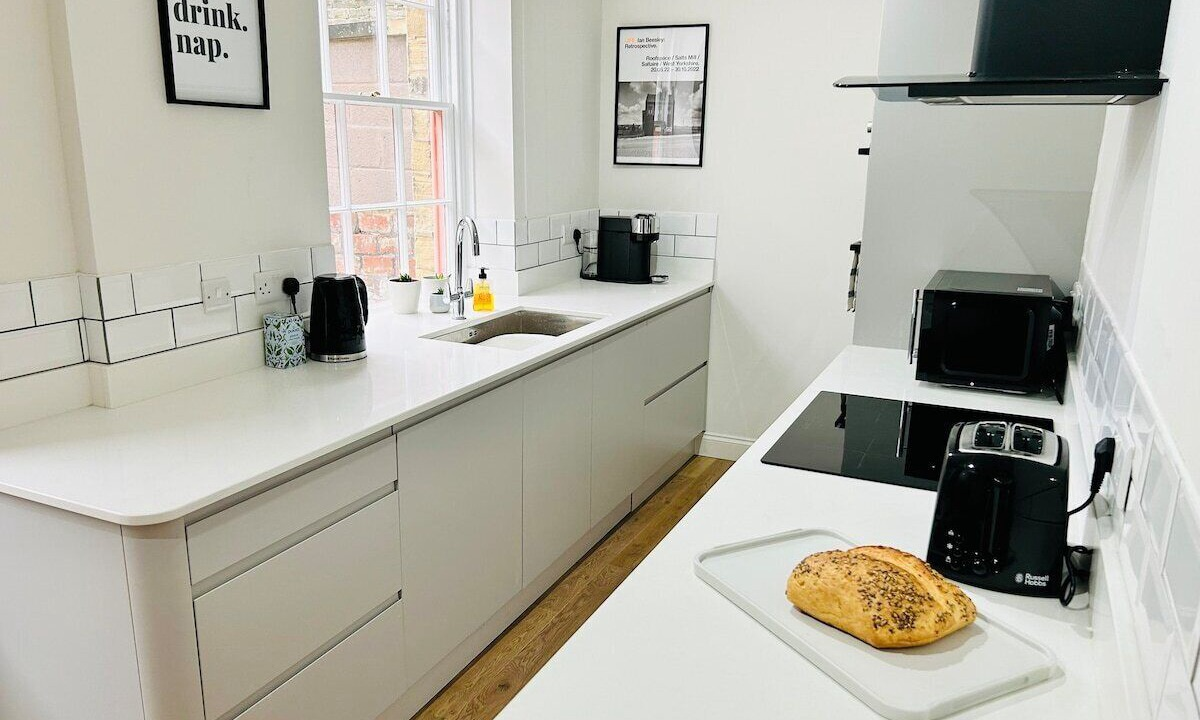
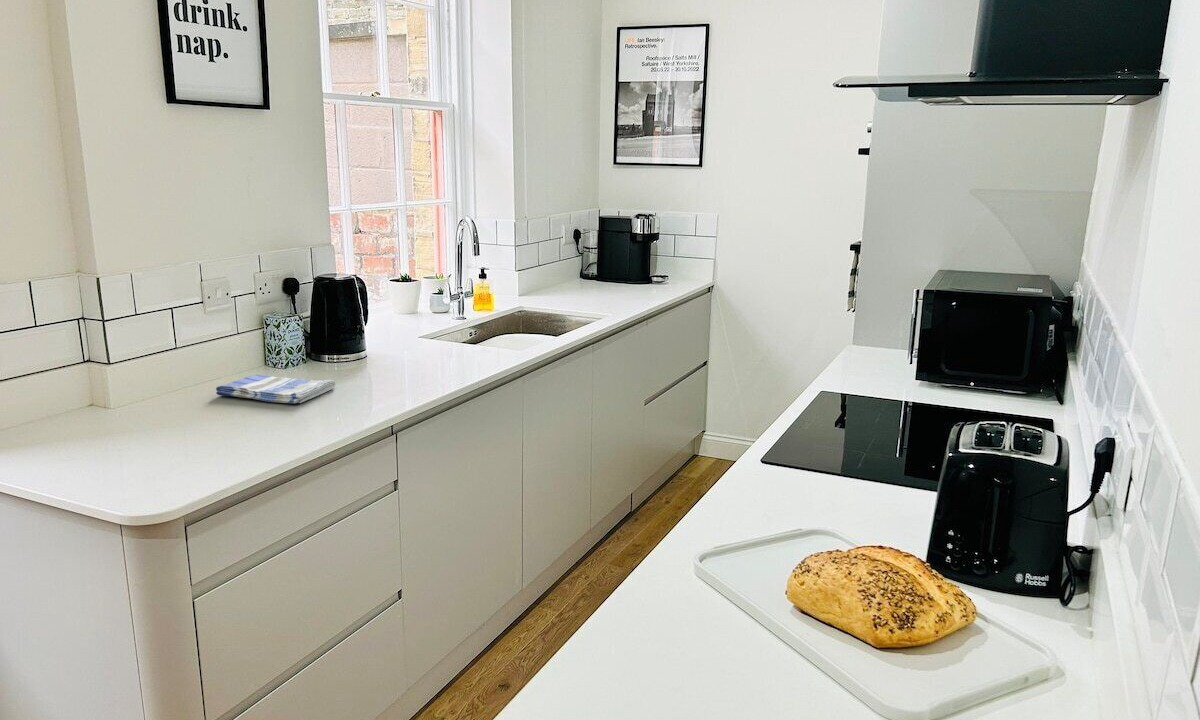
+ dish towel [215,374,336,404]
